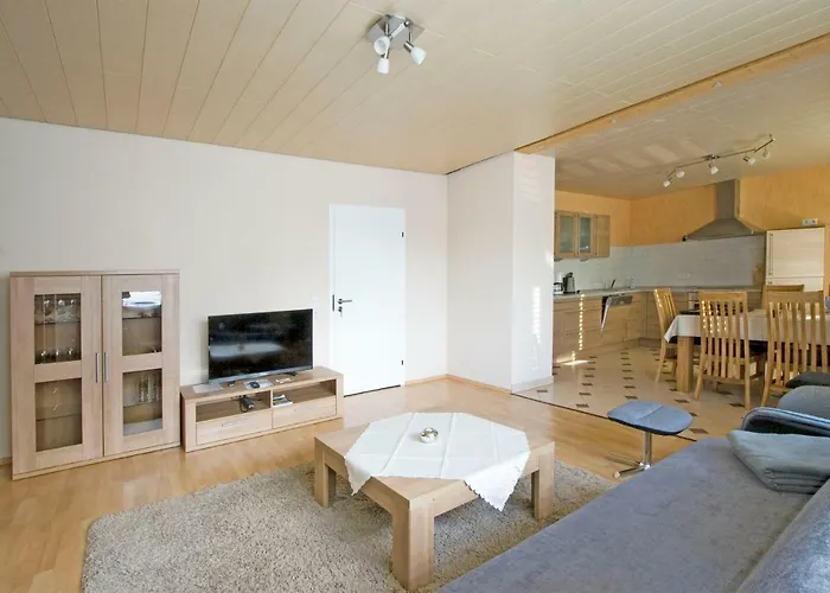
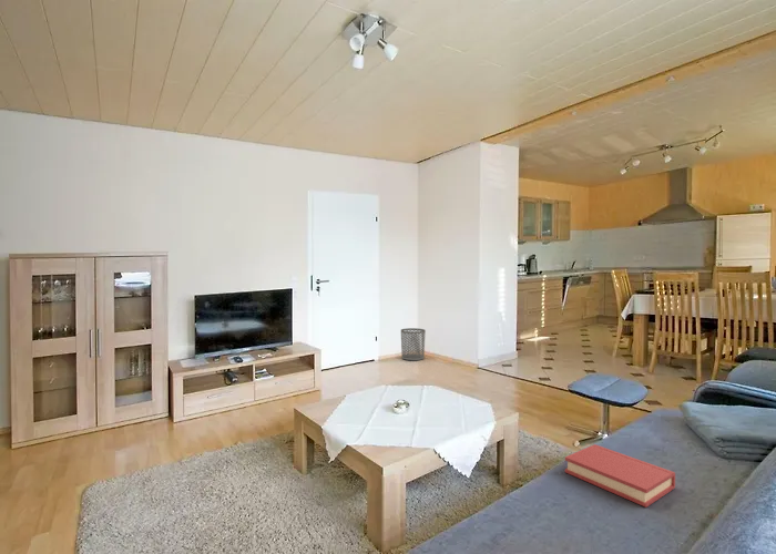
+ waste bin [400,327,427,361]
+ hardback book [564,443,676,509]
